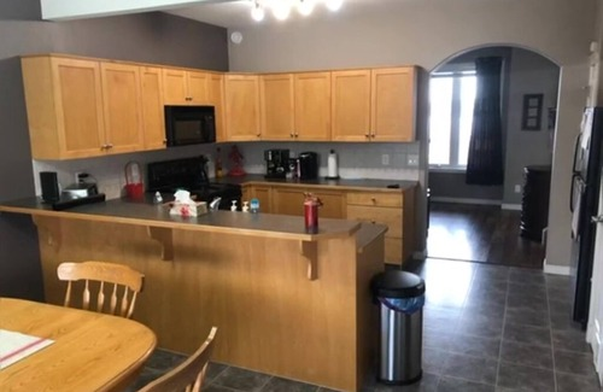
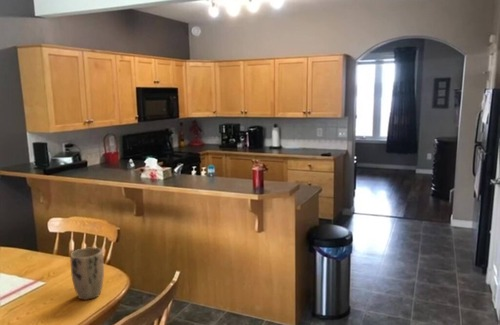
+ plant pot [69,246,105,301]
